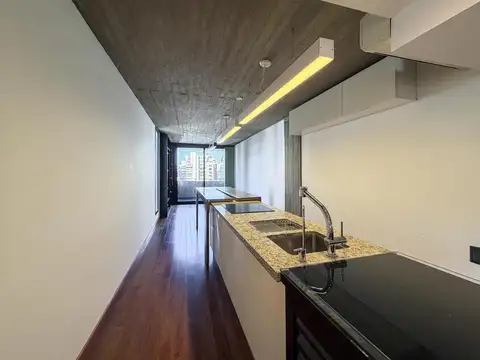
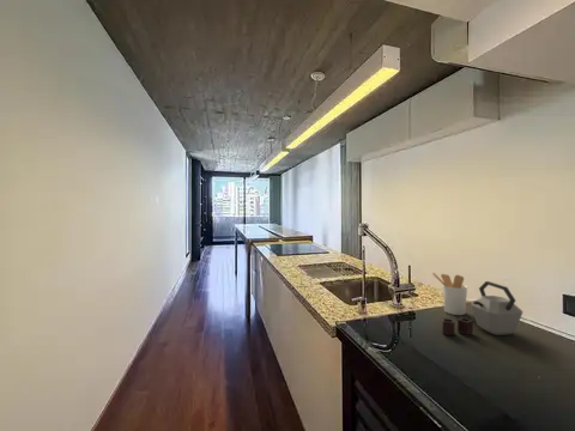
+ kettle [441,280,523,336]
+ utensil holder [431,272,468,316]
